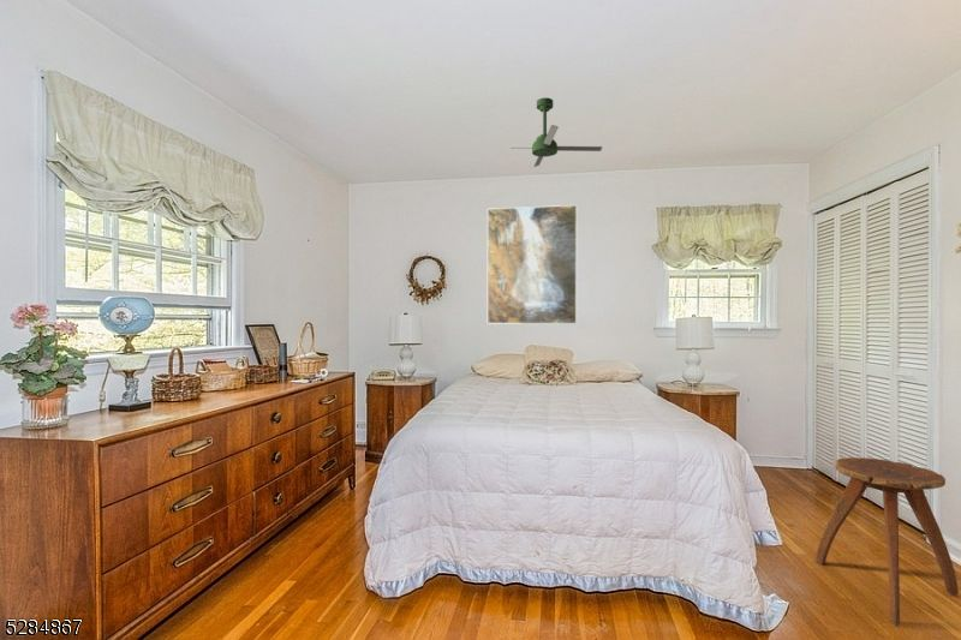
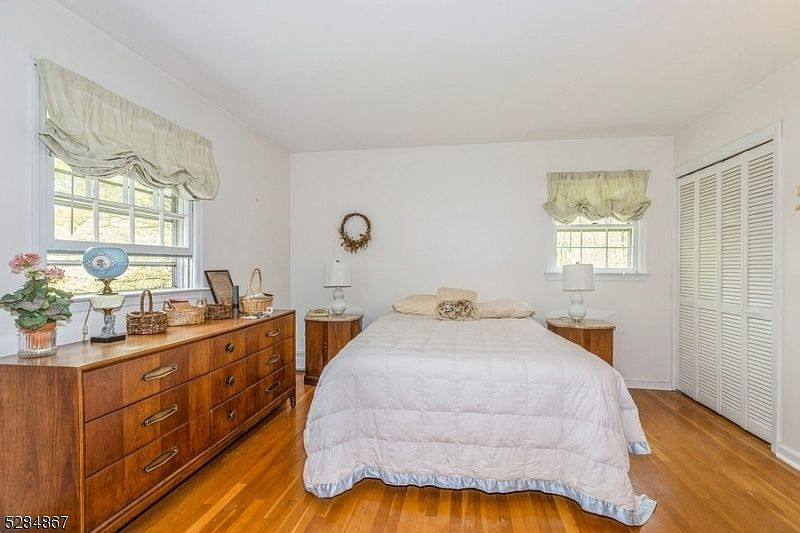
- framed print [487,204,578,325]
- stool [814,456,960,627]
- ceiling fan [512,97,603,168]
